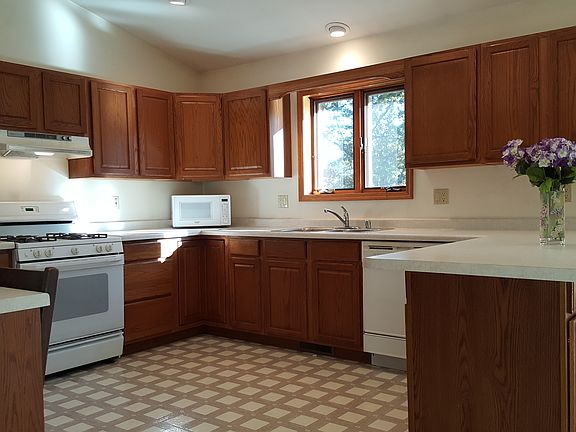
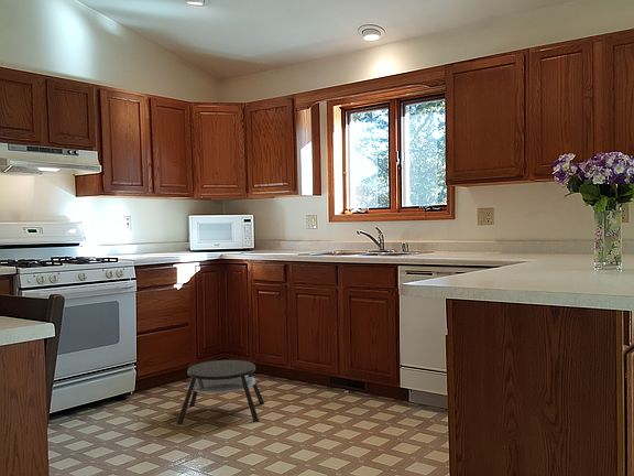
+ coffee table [175,359,265,425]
